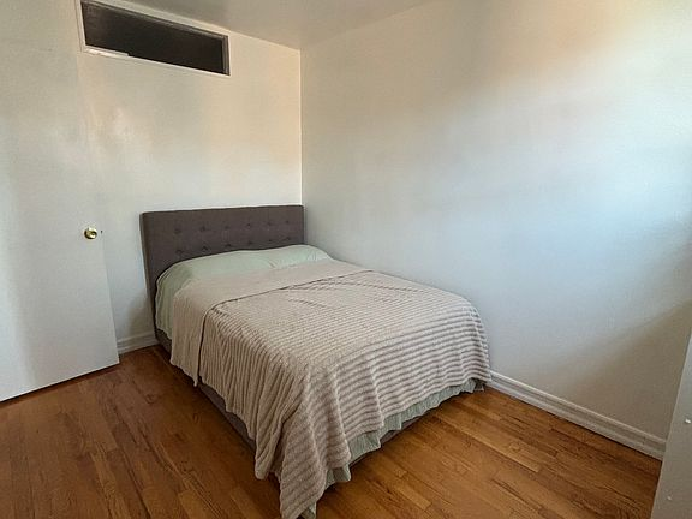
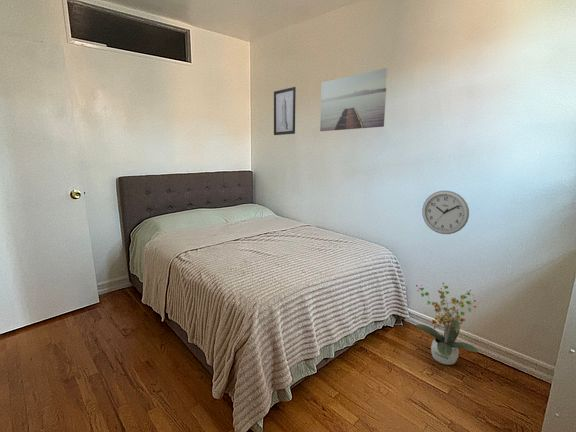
+ wall art [319,67,389,132]
+ potted plant [415,282,479,366]
+ wall clock [421,190,470,235]
+ wall art [273,86,297,136]
